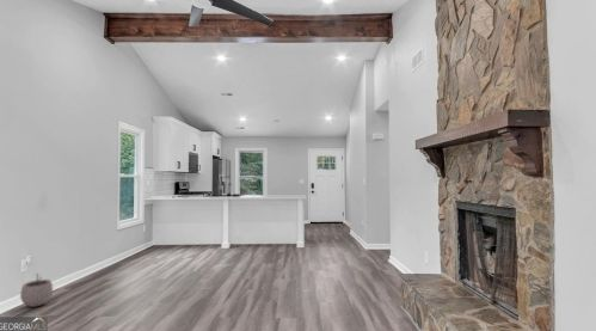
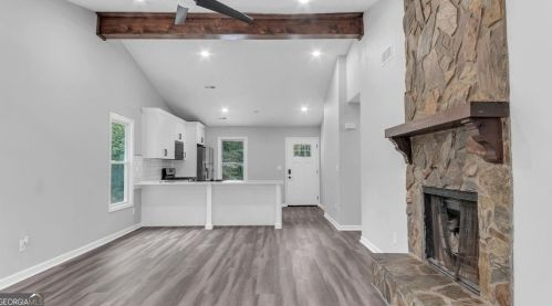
- plant pot [19,272,54,308]
